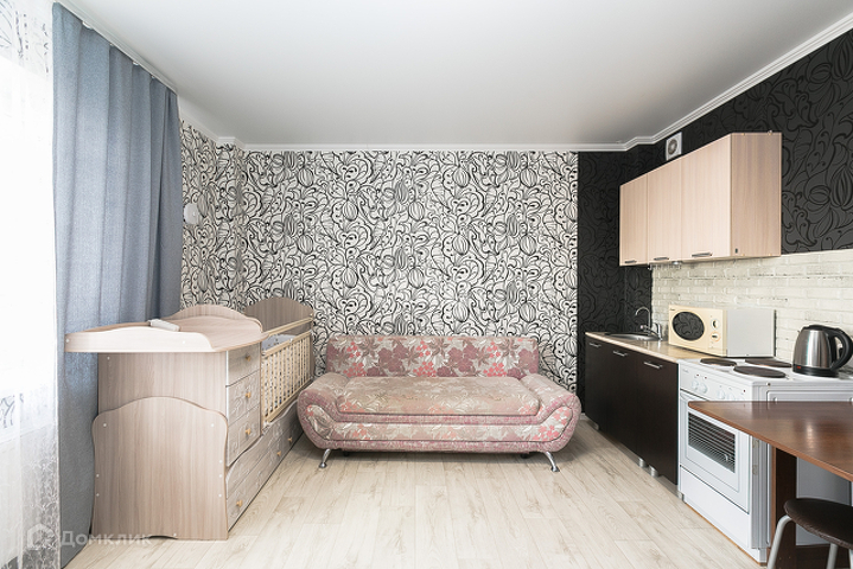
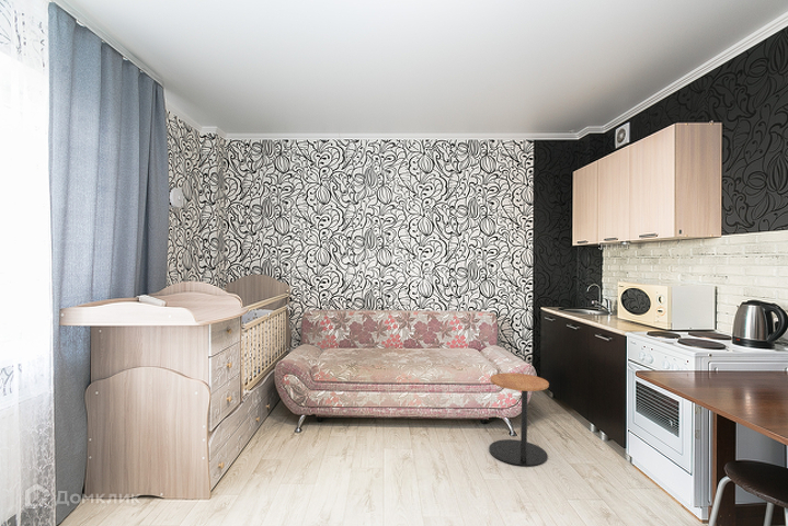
+ side table [488,371,550,467]
